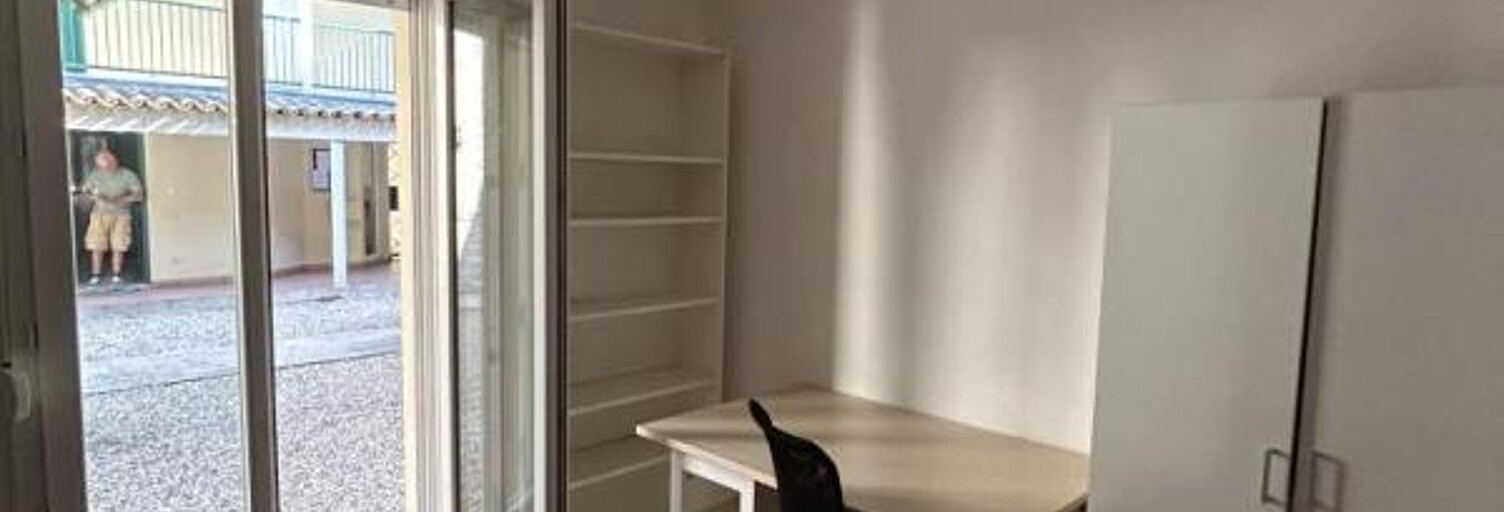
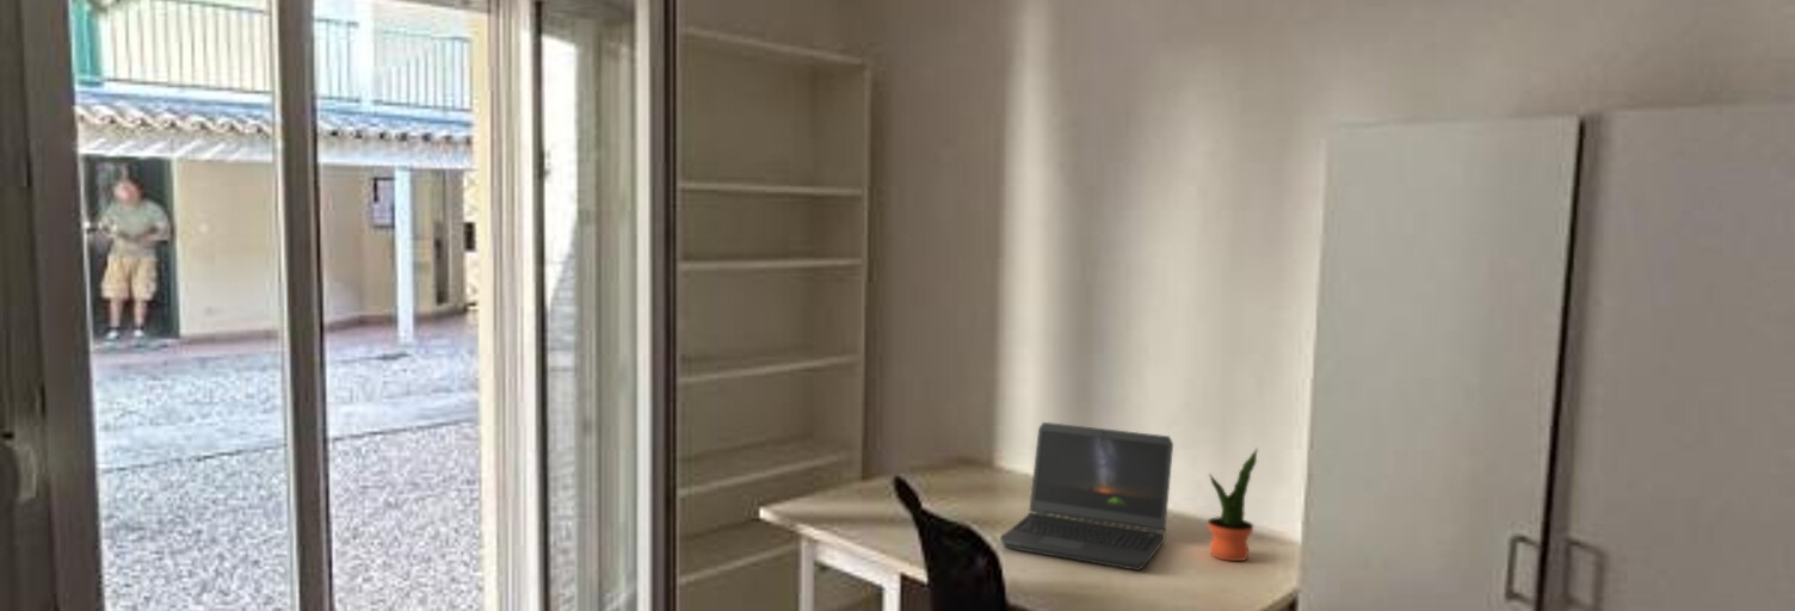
+ laptop computer [999,421,1174,572]
+ potted plant [1207,446,1259,562]
